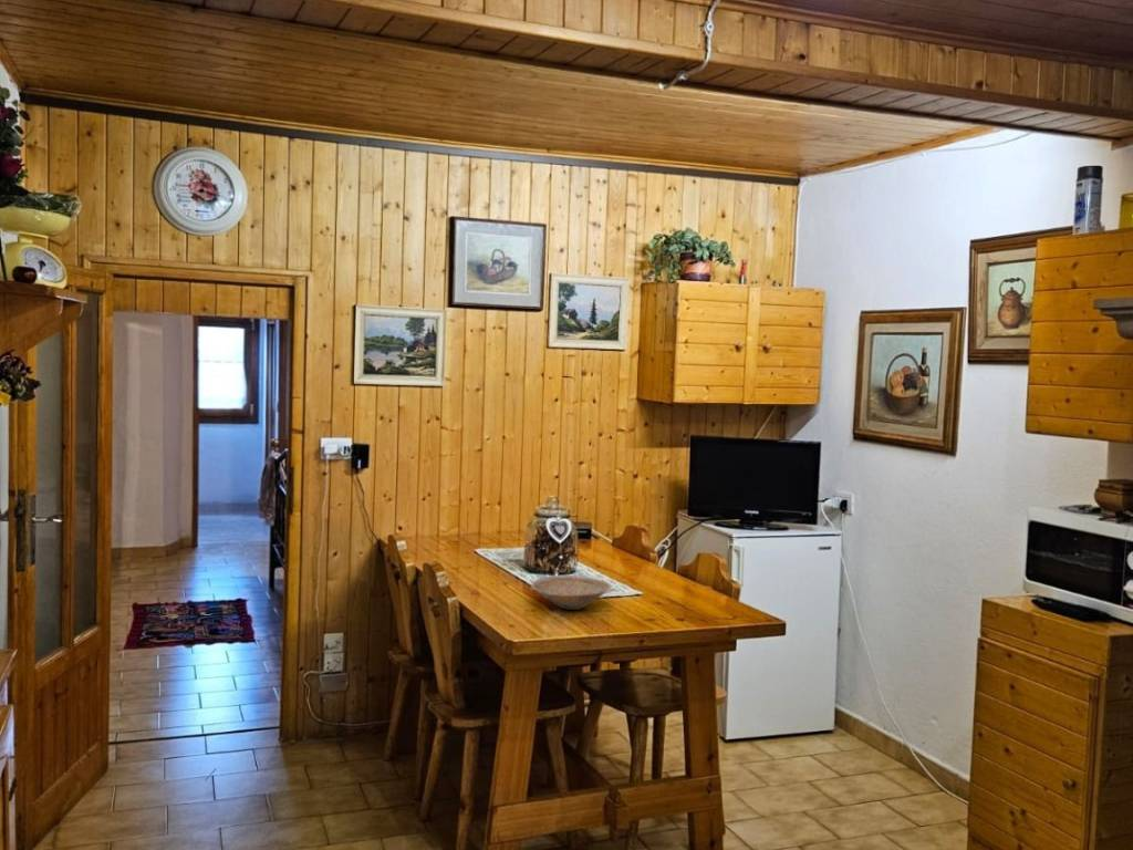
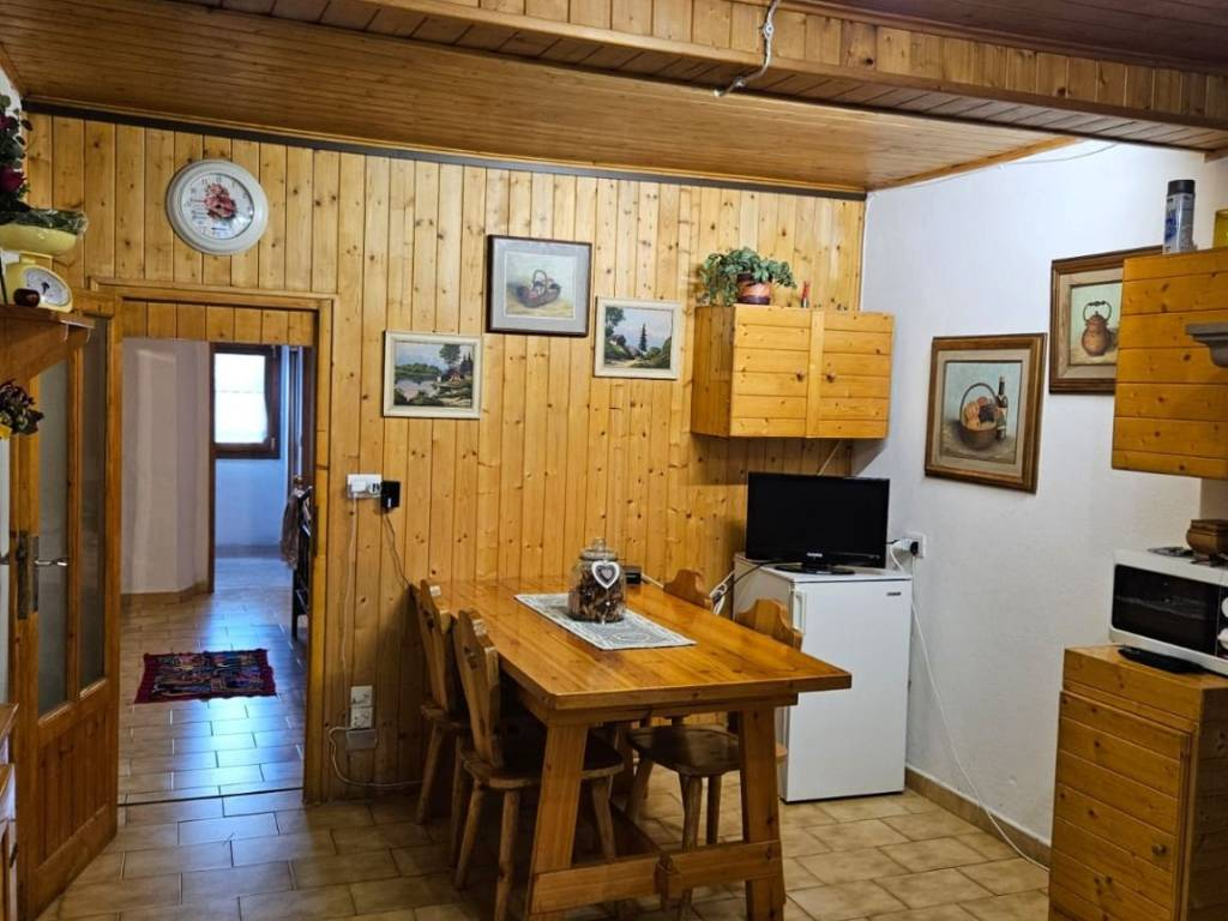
- bowl [530,574,613,611]
